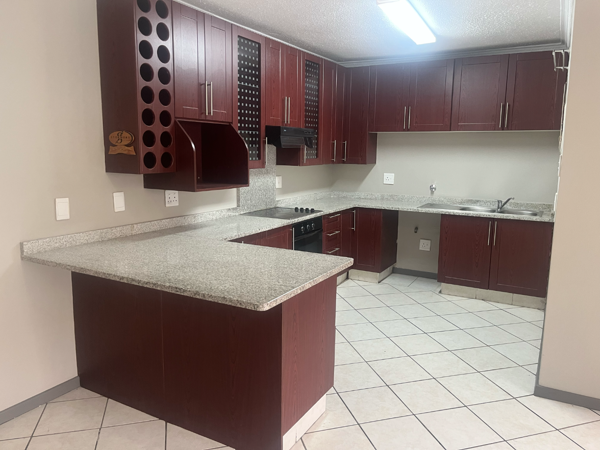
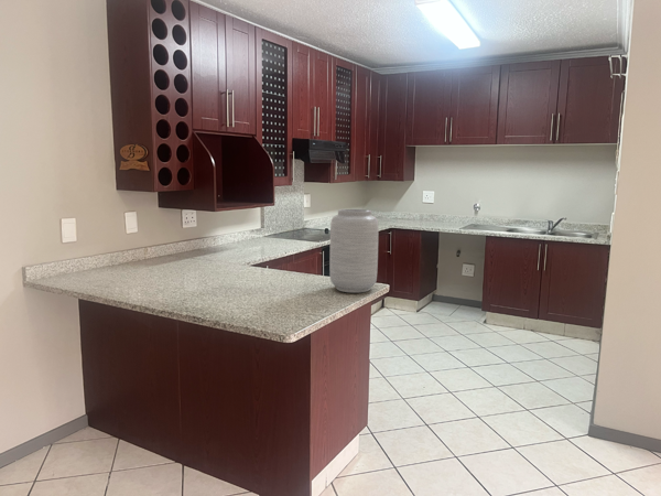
+ vase [328,208,379,294]
